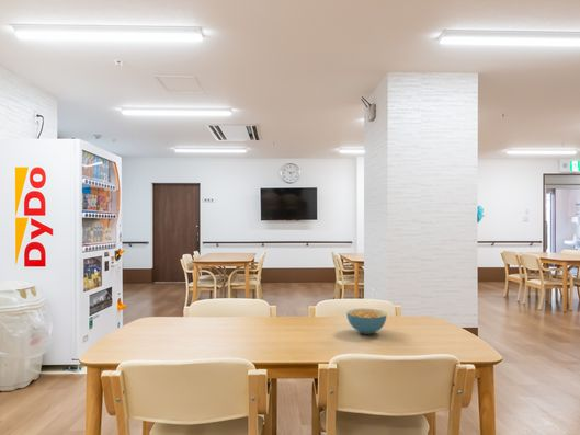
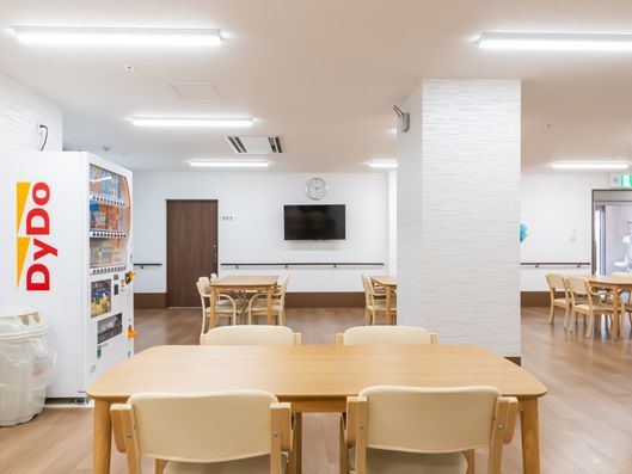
- cereal bowl [345,308,388,335]
